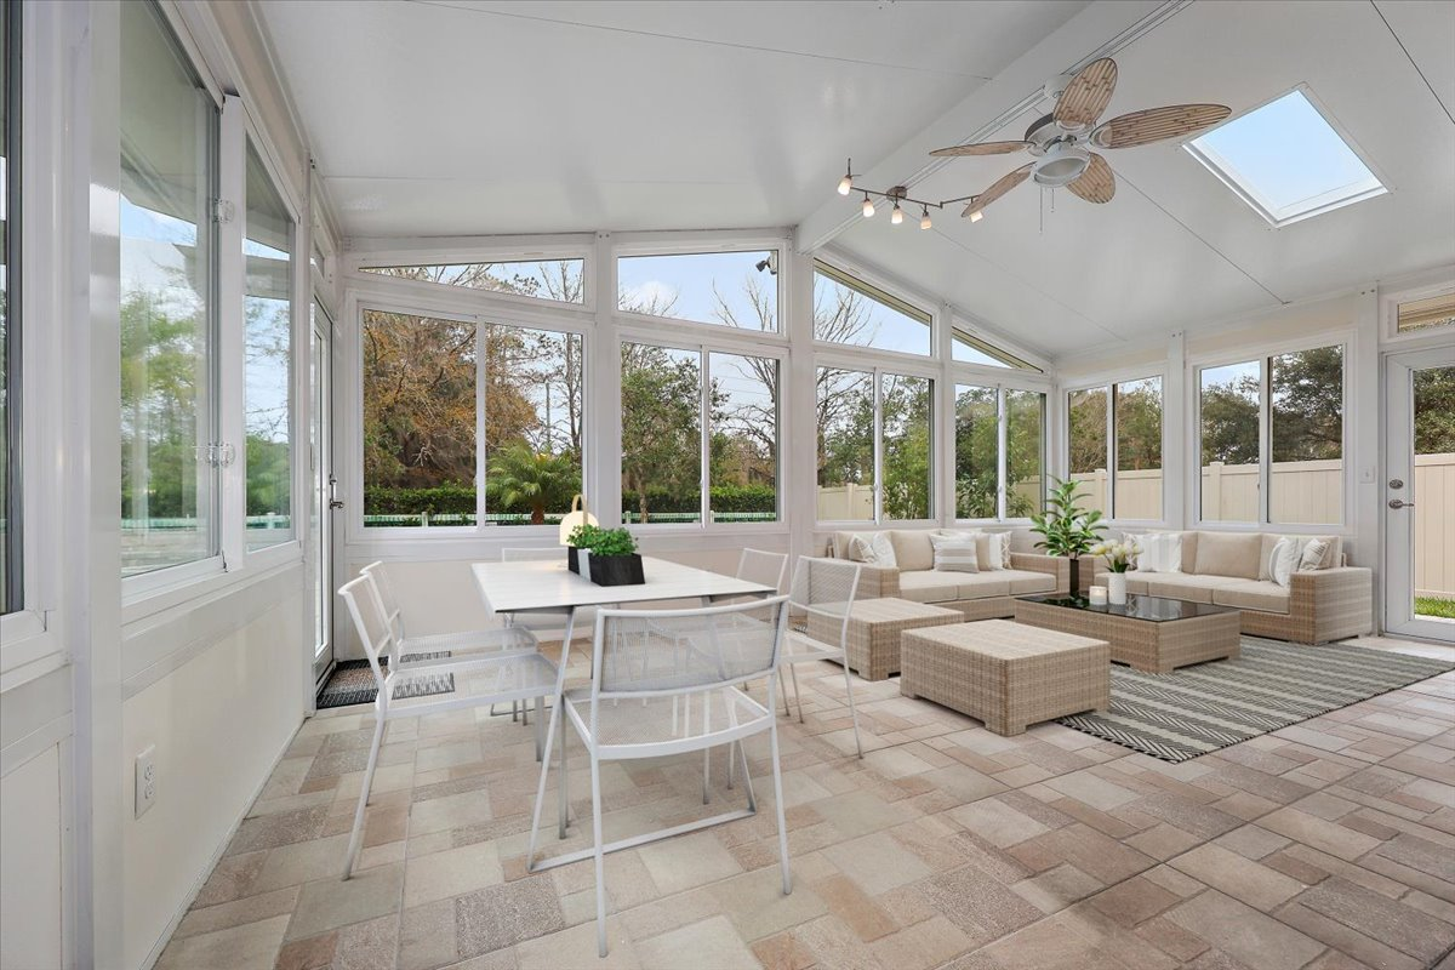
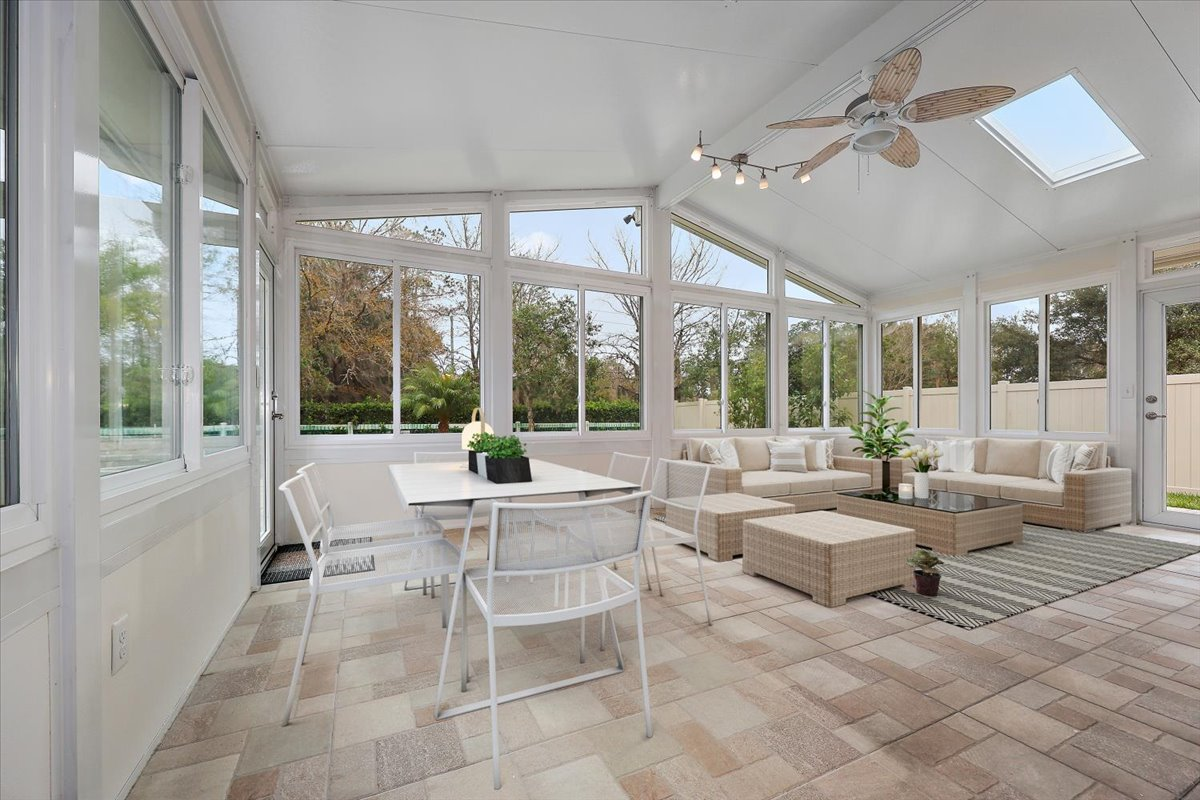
+ potted plant [905,549,944,597]
